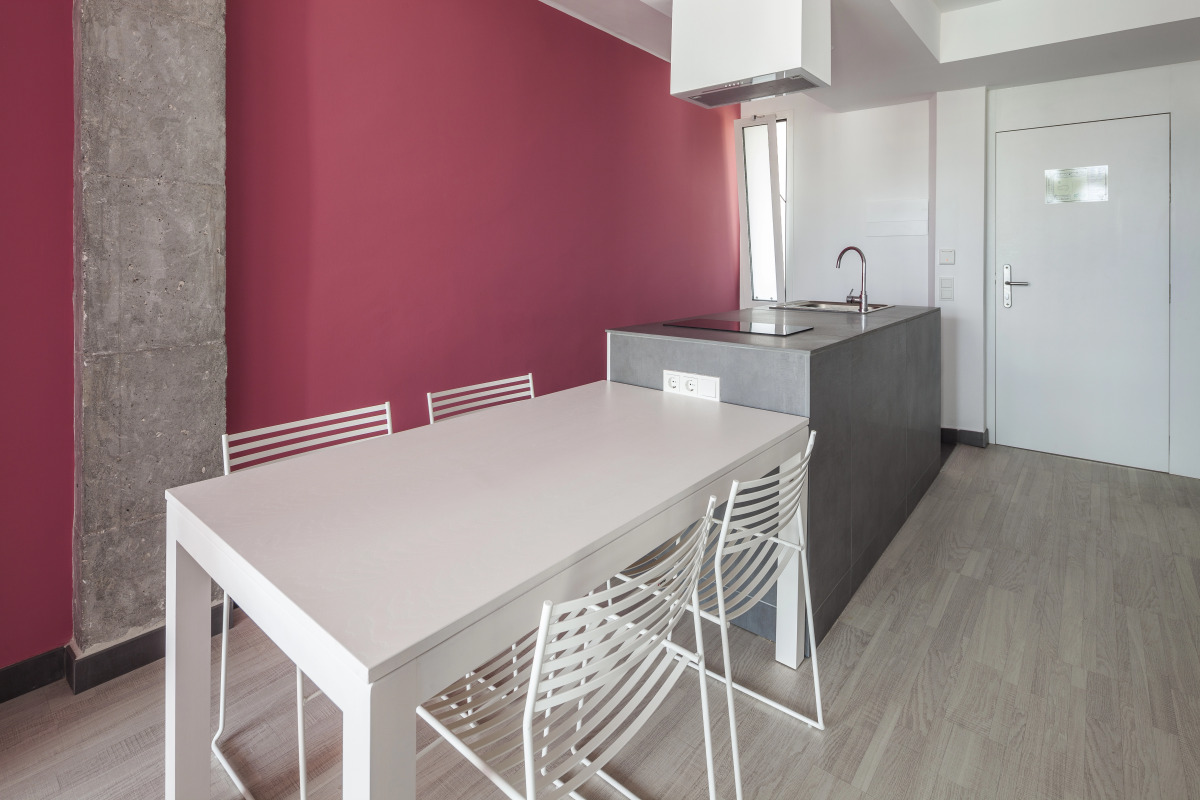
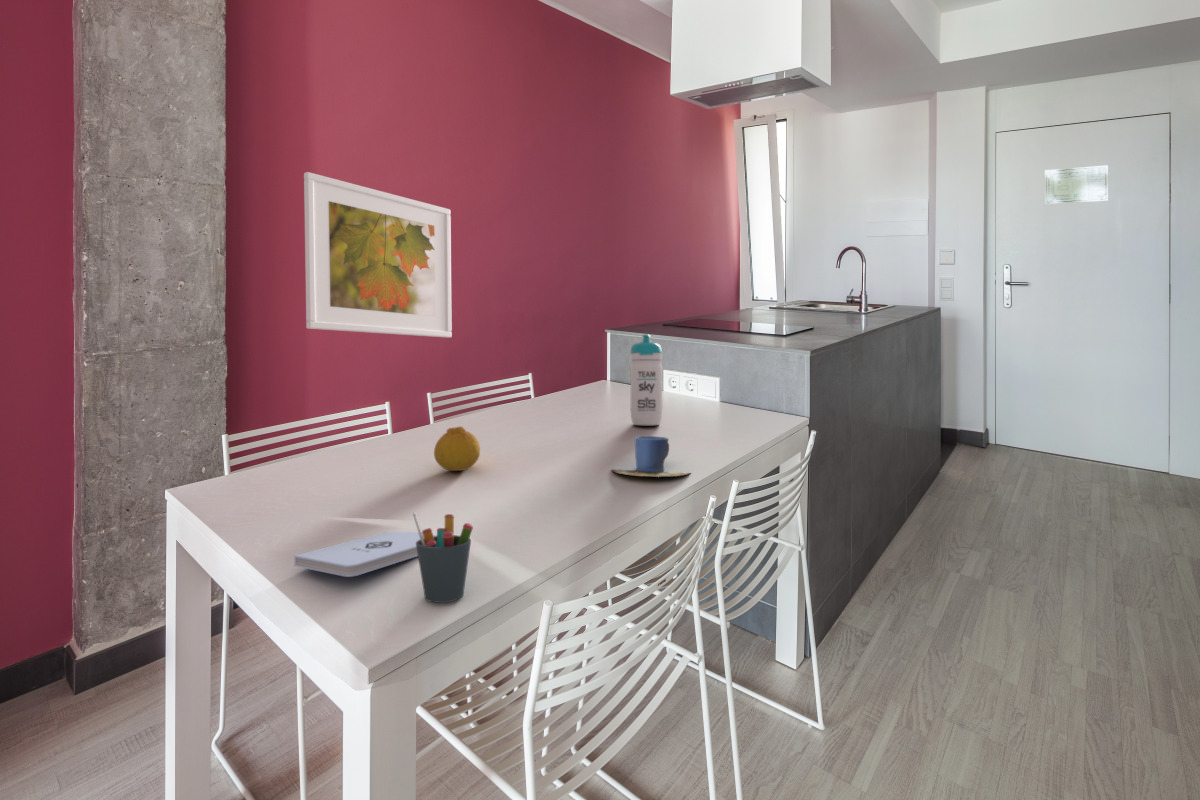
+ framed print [303,171,453,339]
+ cup [611,435,691,478]
+ pen holder [412,511,474,604]
+ notepad [293,531,437,578]
+ water bottle [629,333,664,426]
+ fruit [433,425,481,472]
